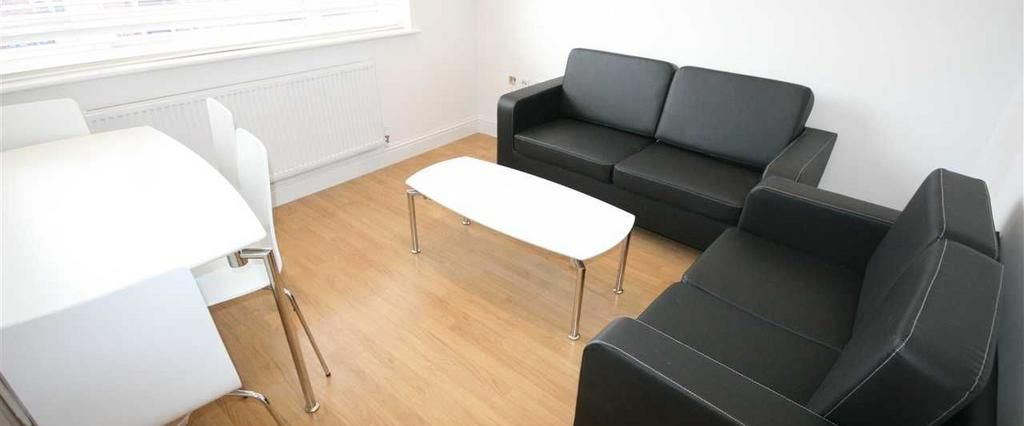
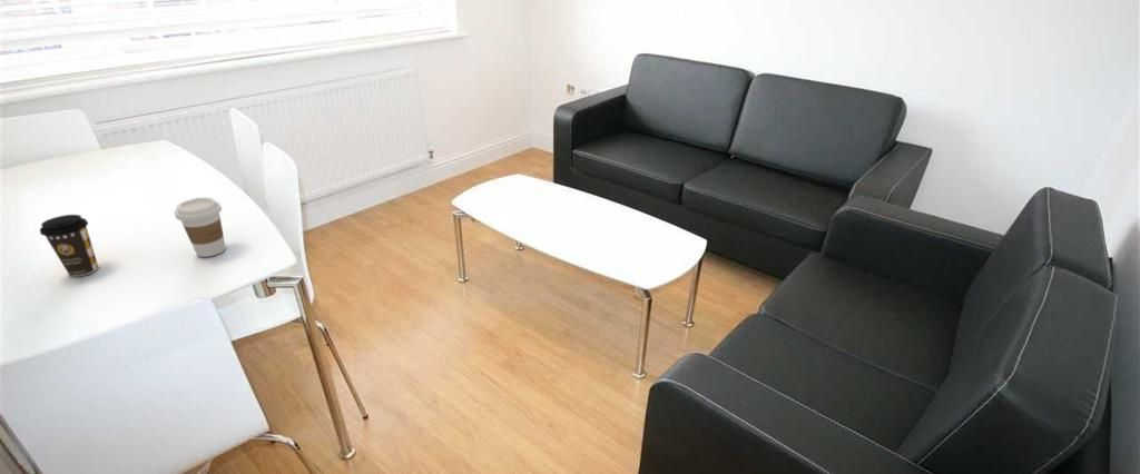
+ coffee cup [39,214,99,277]
+ coffee cup [174,196,227,258]
